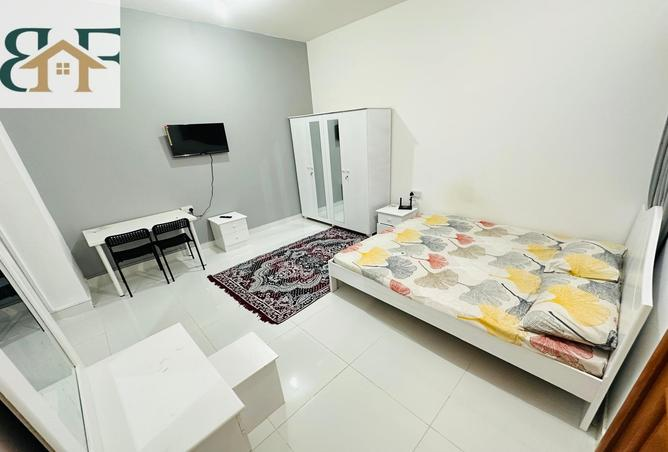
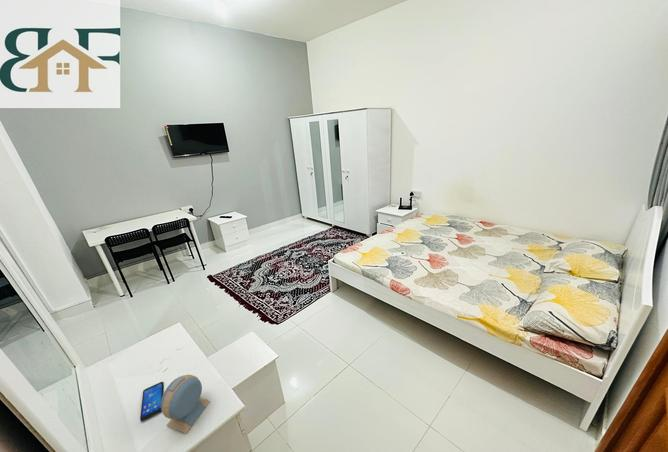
+ smartphone [139,381,165,422]
+ alarm clock [161,374,211,435]
